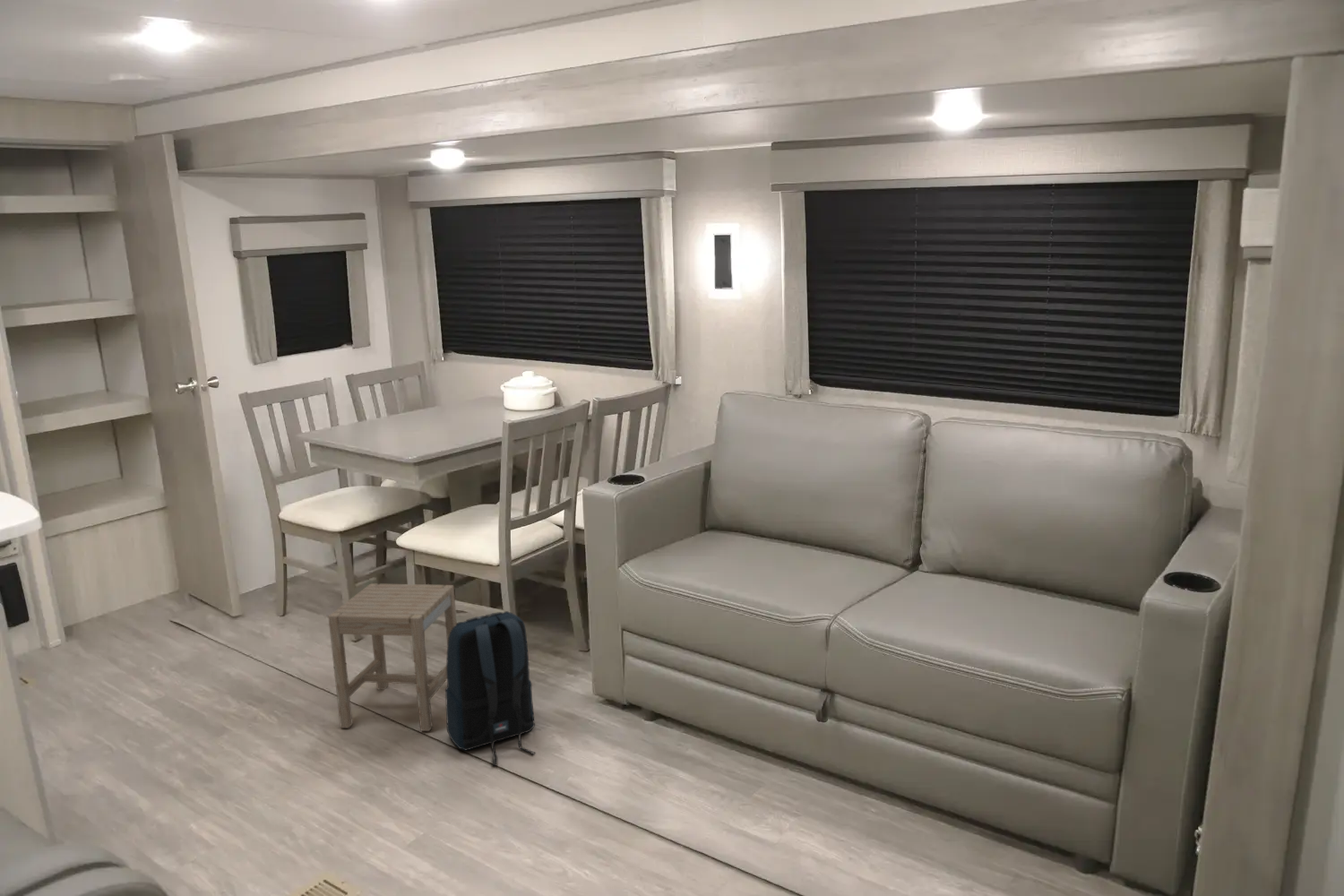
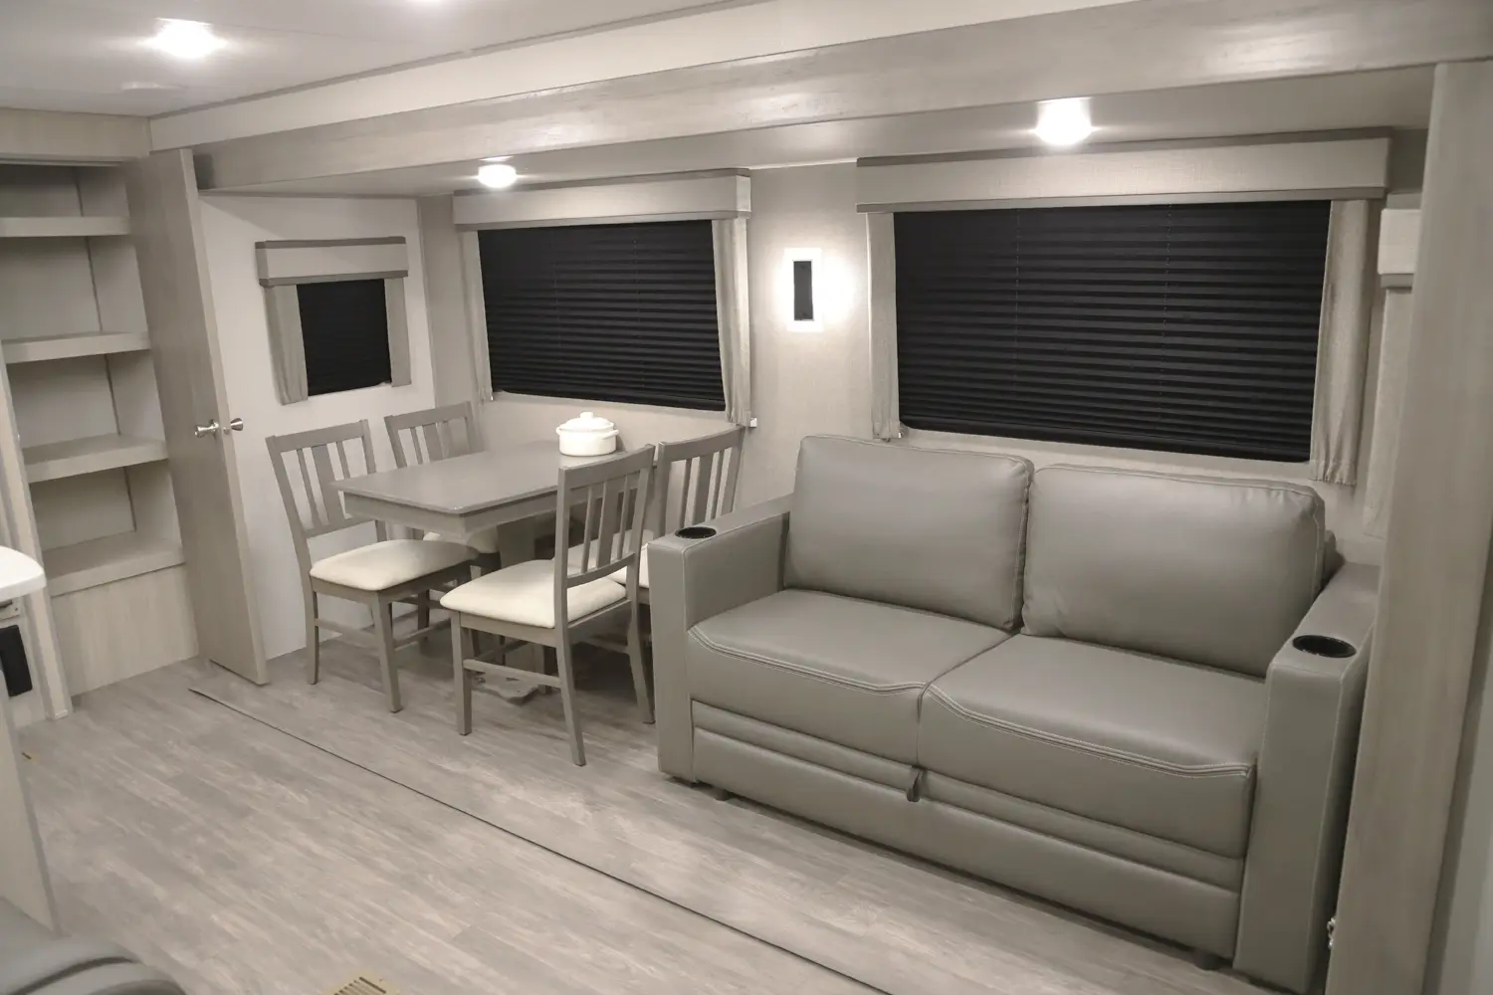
- backpack [444,610,536,767]
- stool [327,582,458,732]
